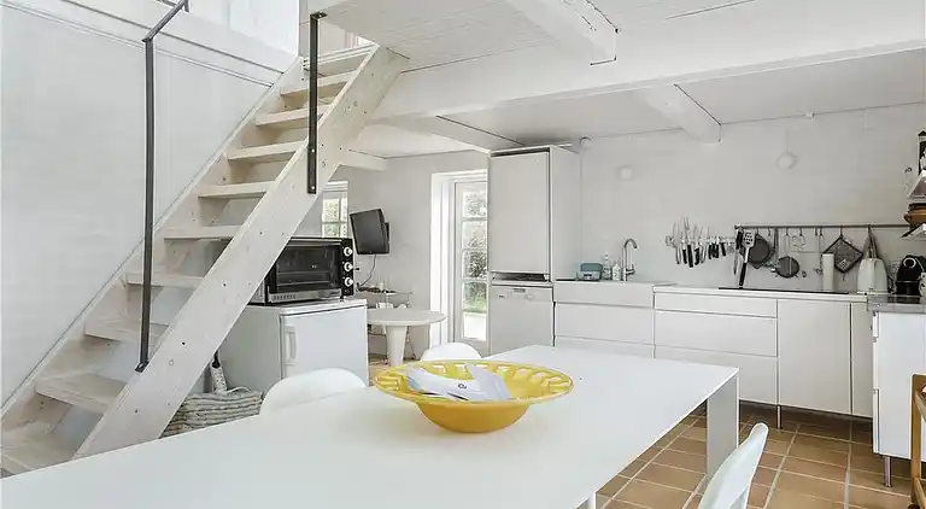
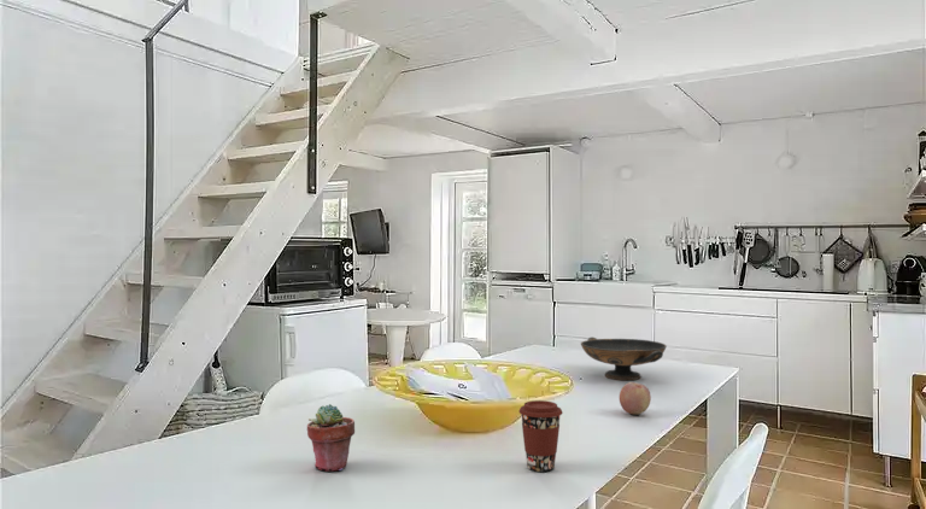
+ potted succulent [306,403,356,473]
+ fruit [619,381,652,416]
+ decorative bowl [580,337,668,381]
+ coffee cup [518,399,564,473]
